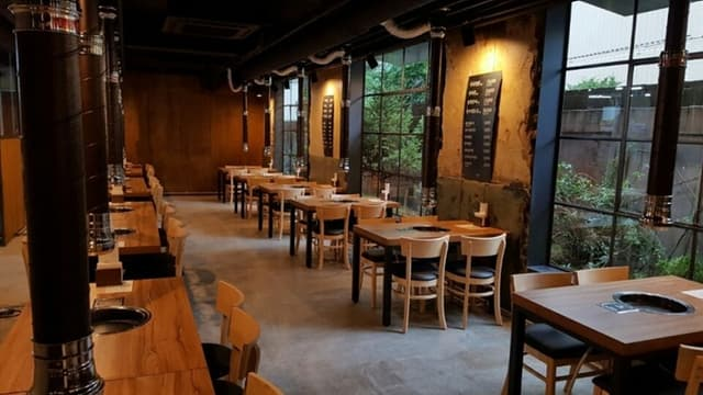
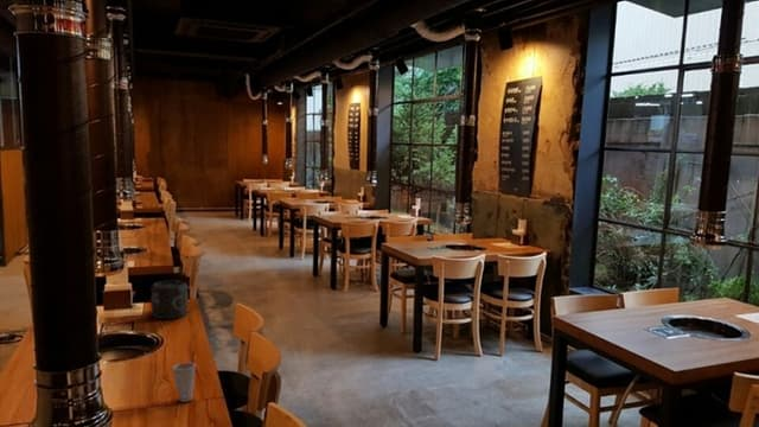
+ cup [171,362,197,403]
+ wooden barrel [149,279,189,320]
